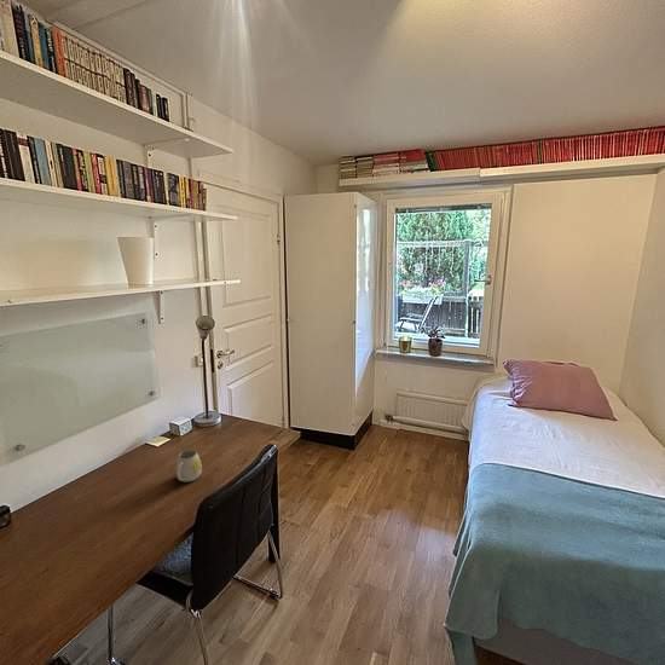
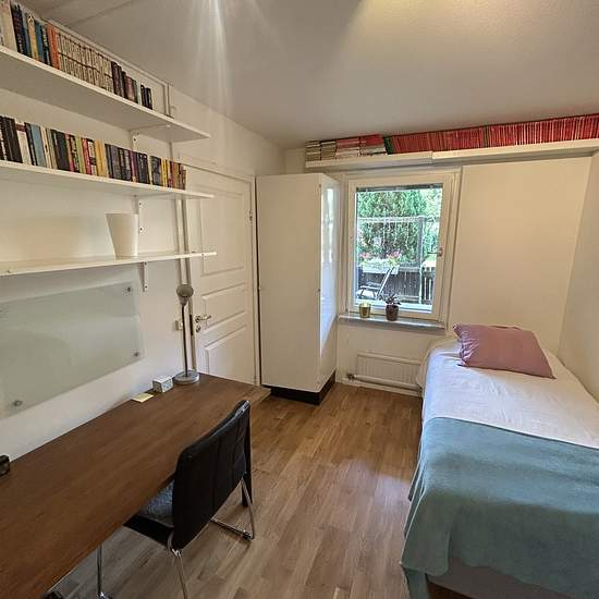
- mug [175,449,203,484]
